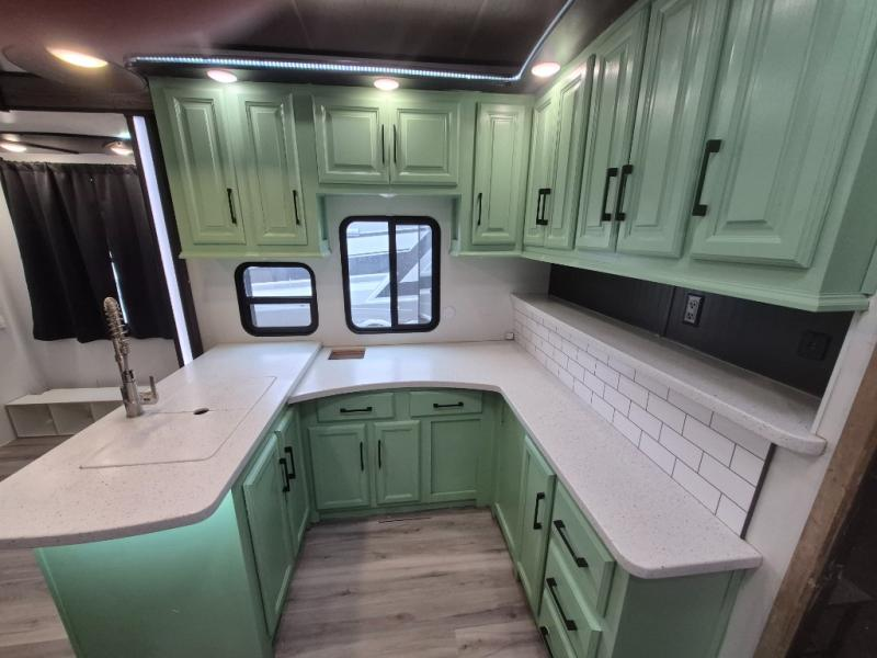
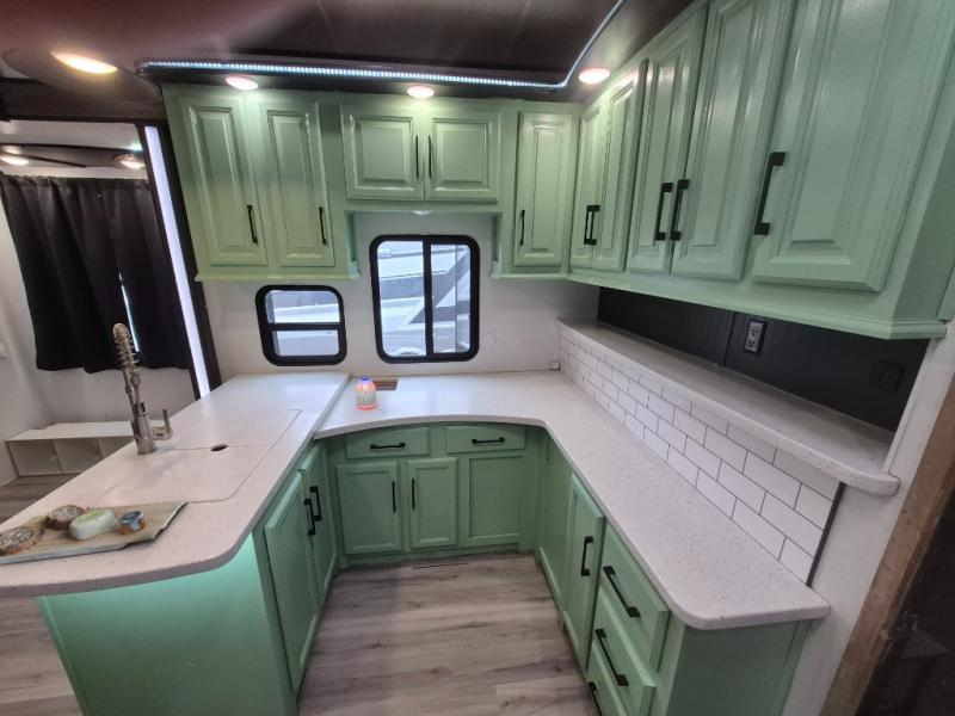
+ jar [355,376,377,409]
+ cutting board [0,499,190,566]
